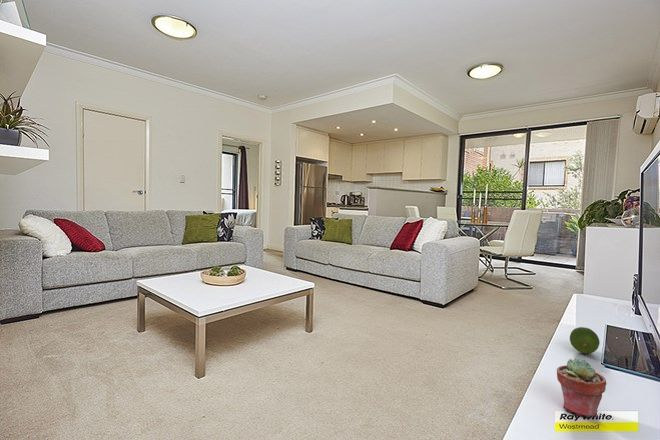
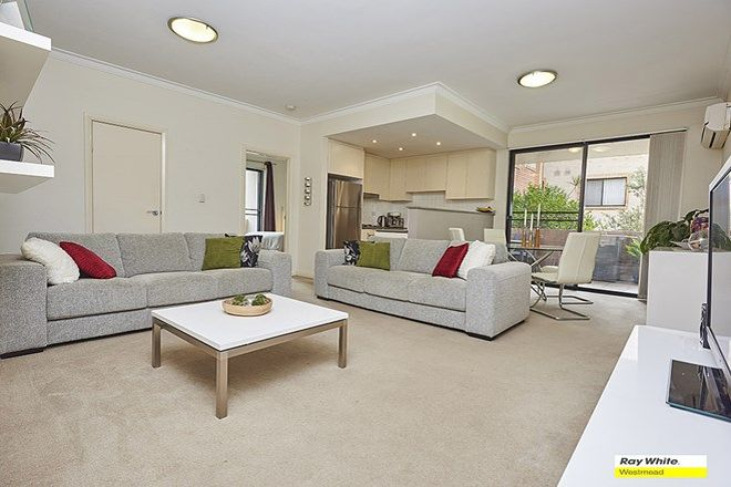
- fruit [569,326,601,355]
- potted succulent [556,357,607,418]
